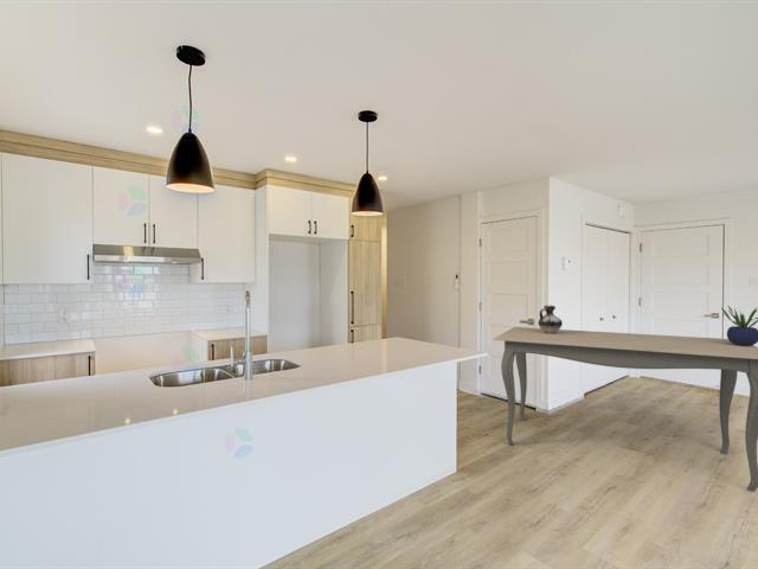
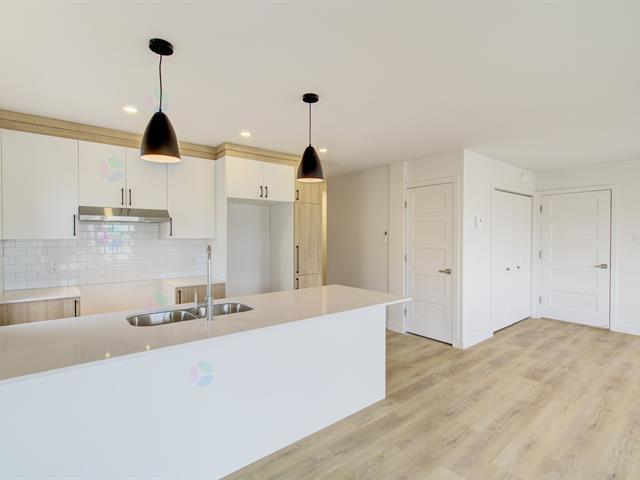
- ceramic jug [538,305,564,334]
- potted plant [720,303,758,346]
- dining table [493,326,758,492]
